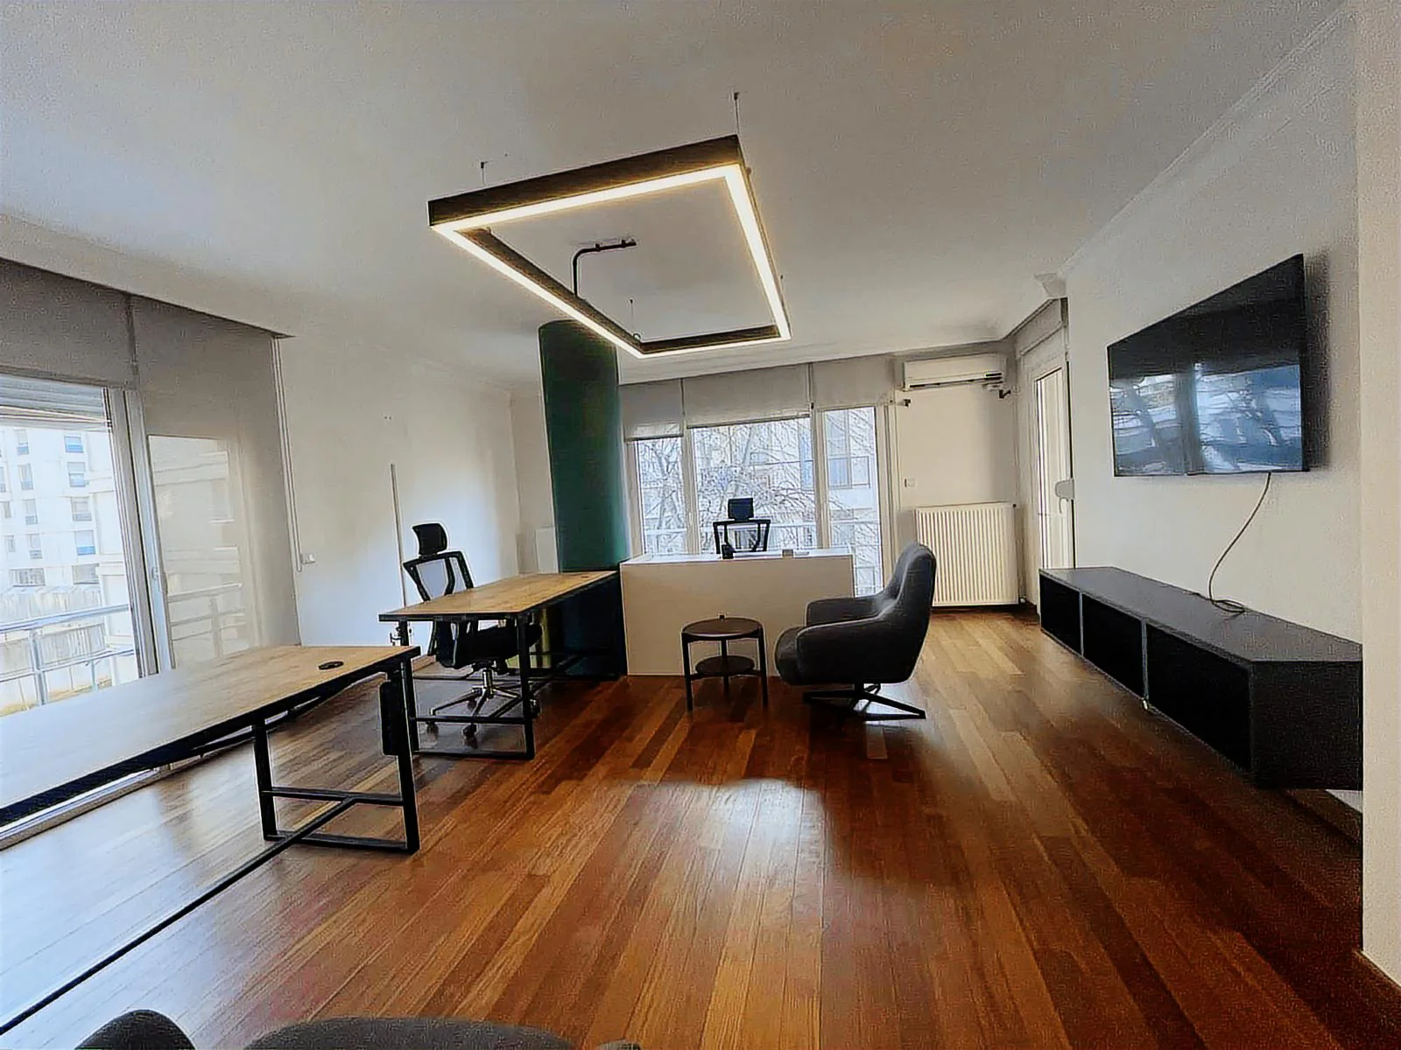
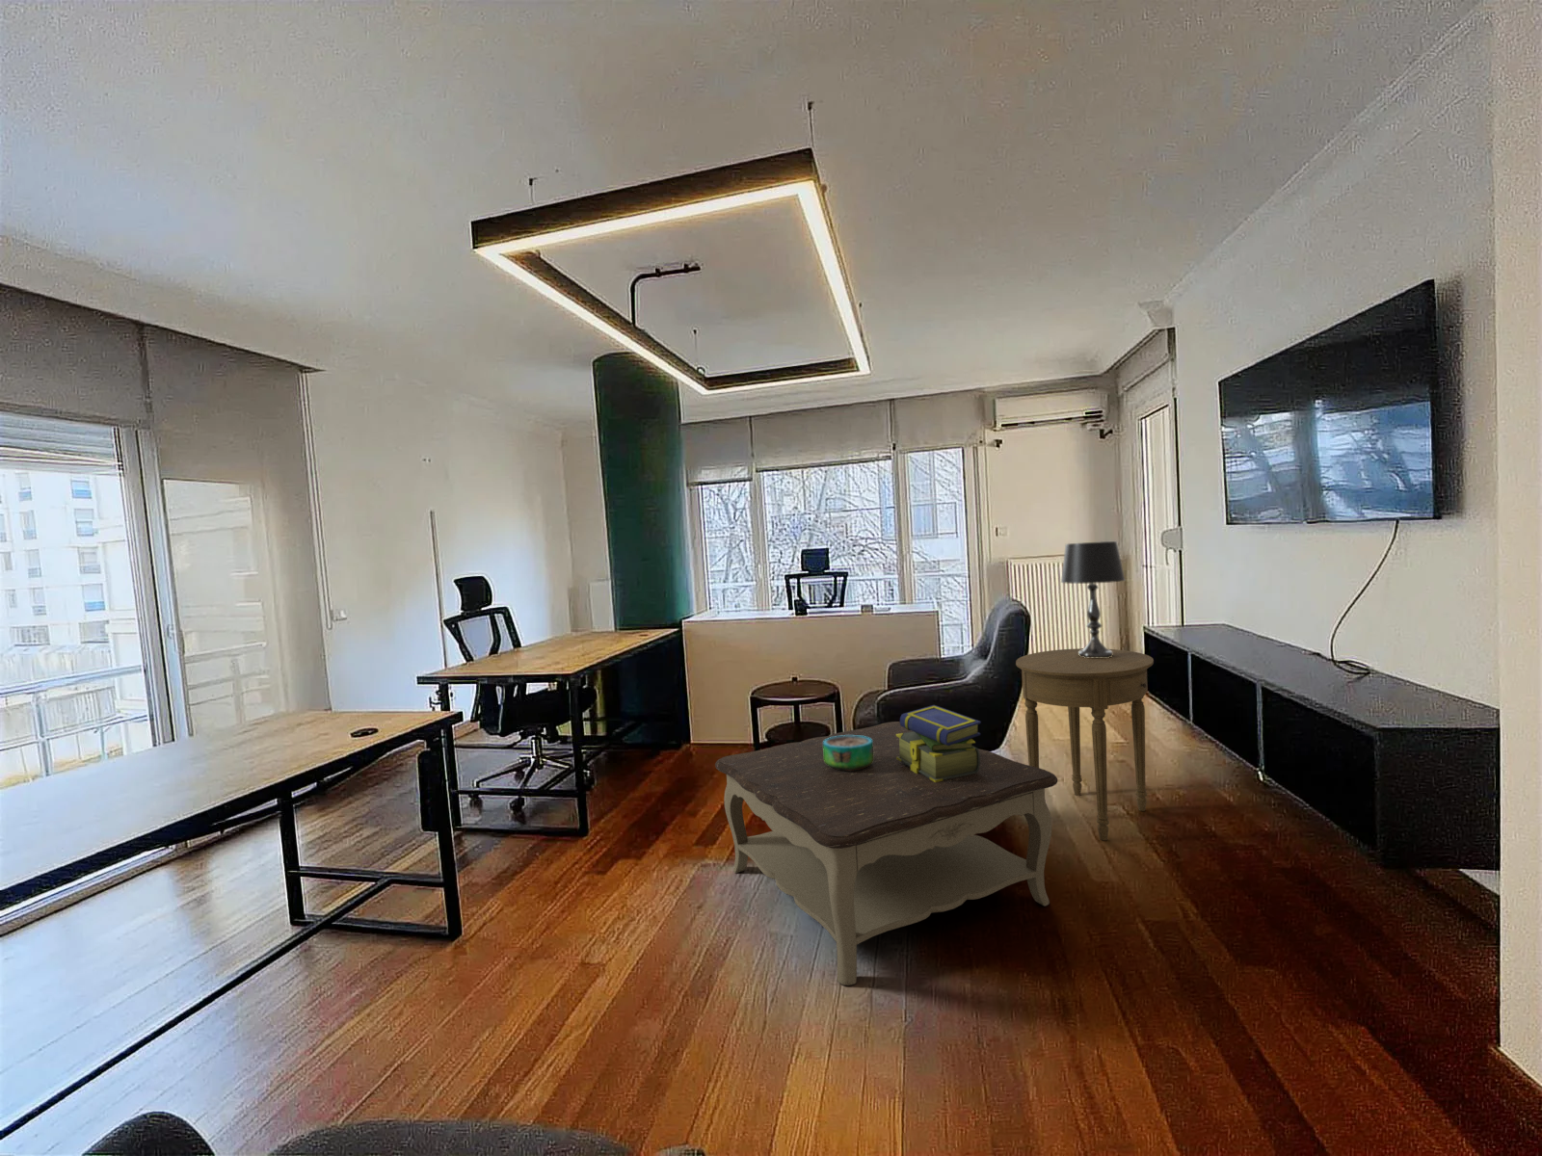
+ coffee table [714,720,1059,986]
+ decorative bowl [823,735,873,771]
+ side table [1015,647,1155,841]
+ table lamp [1060,540,1126,658]
+ stack of books [896,704,982,782]
